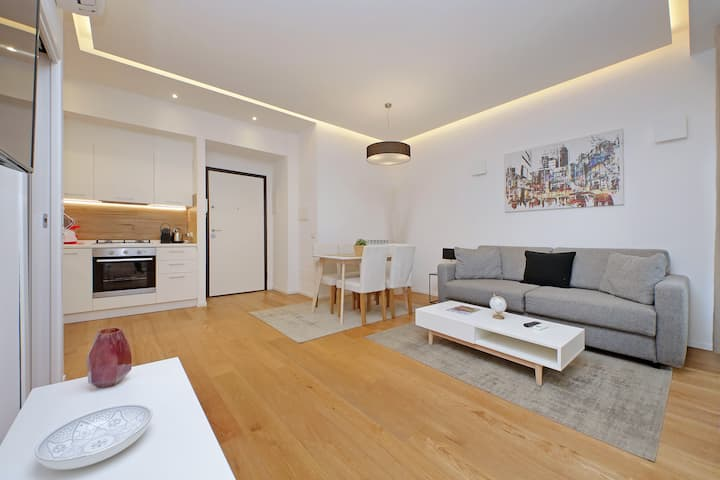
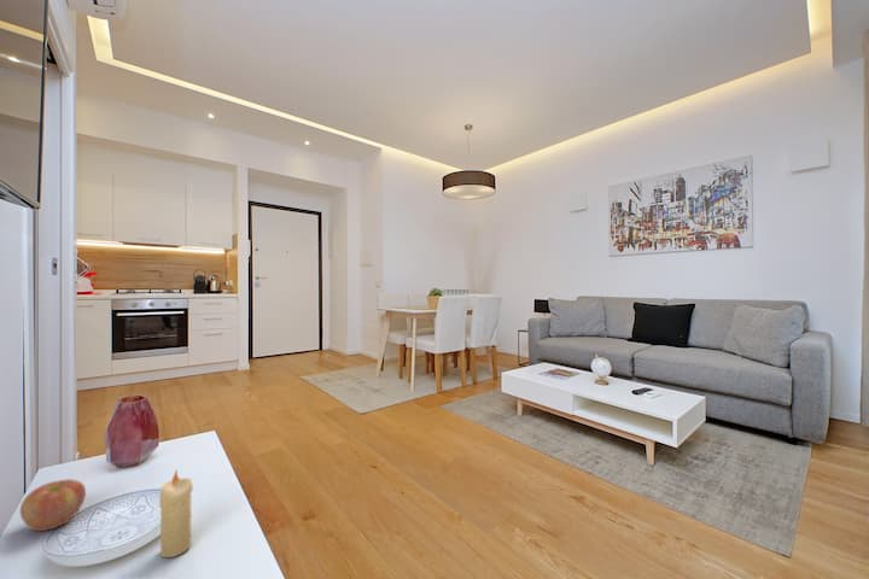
+ apple [19,478,87,532]
+ candle [158,468,194,558]
